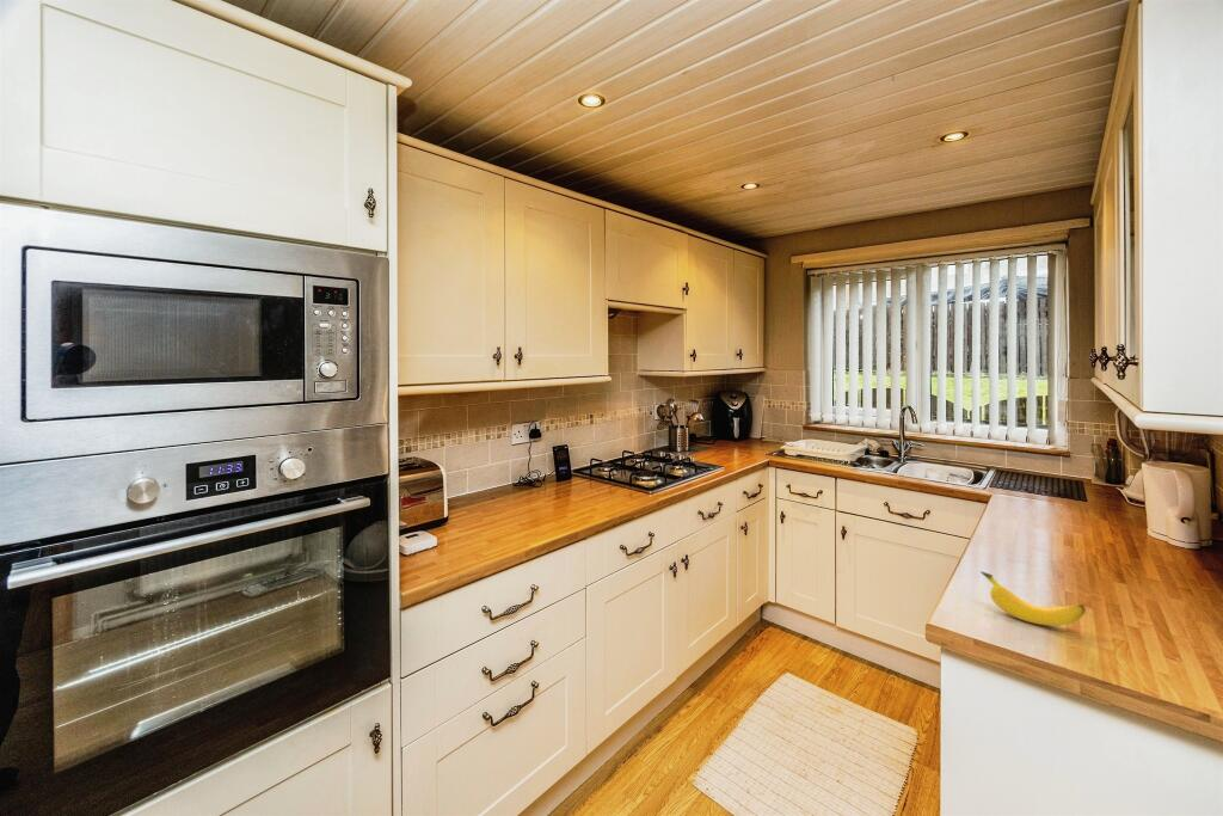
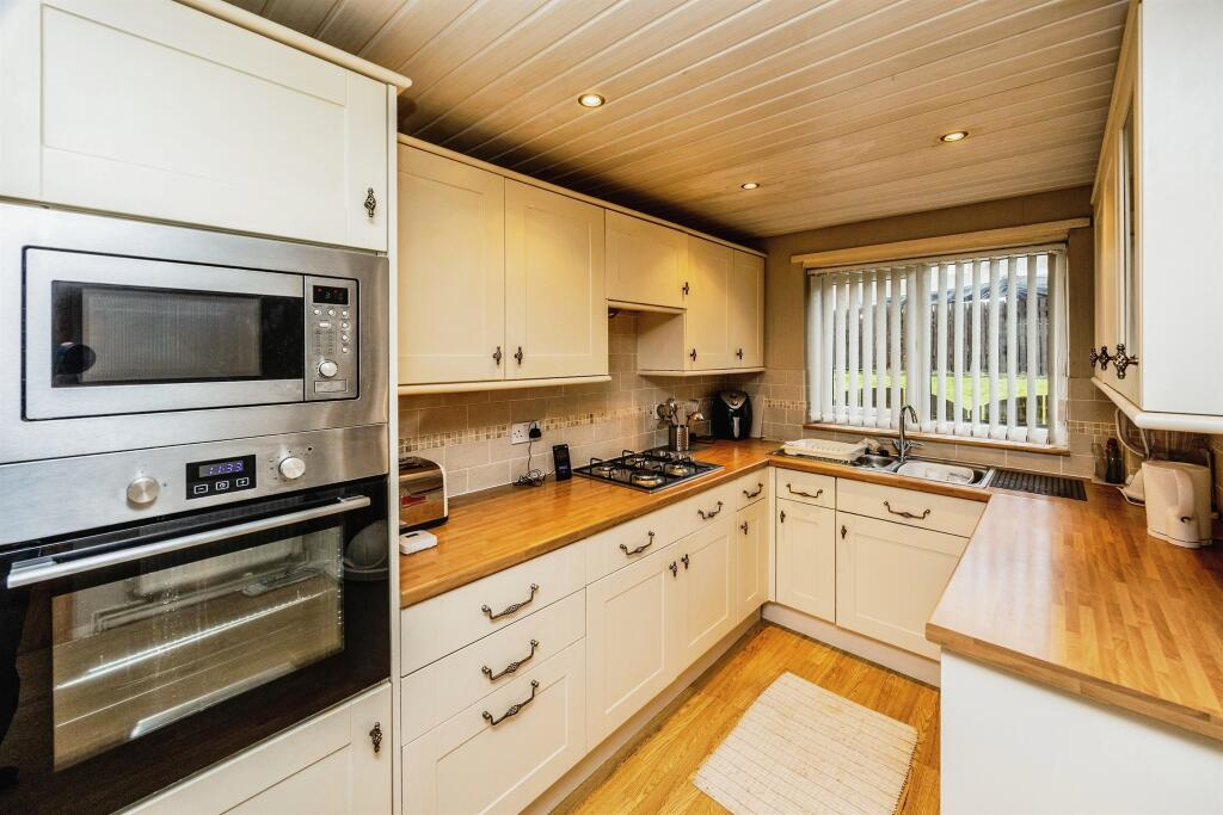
- banana [979,570,1087,627]
